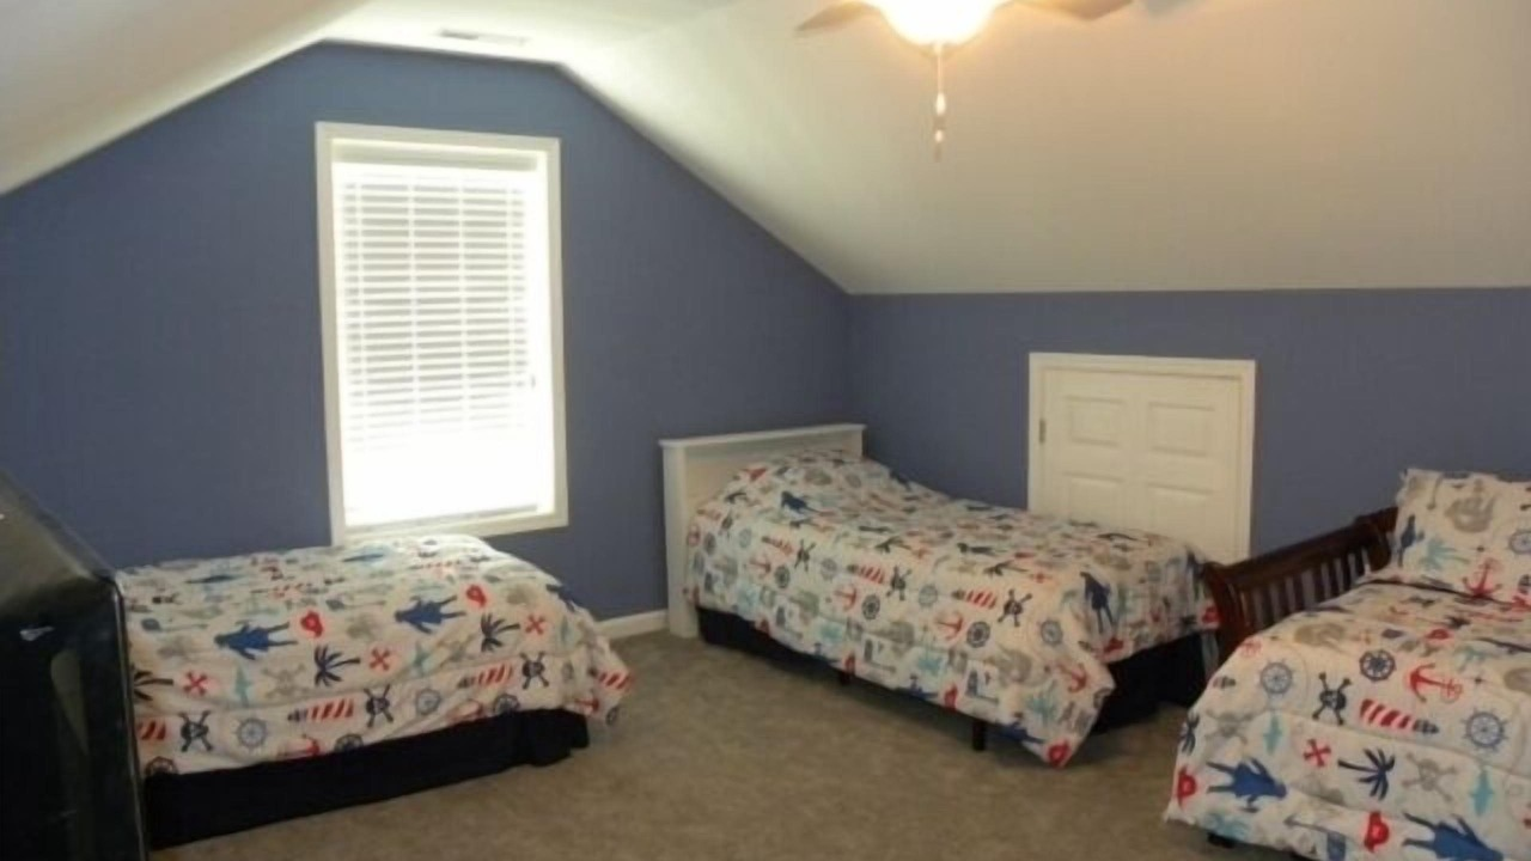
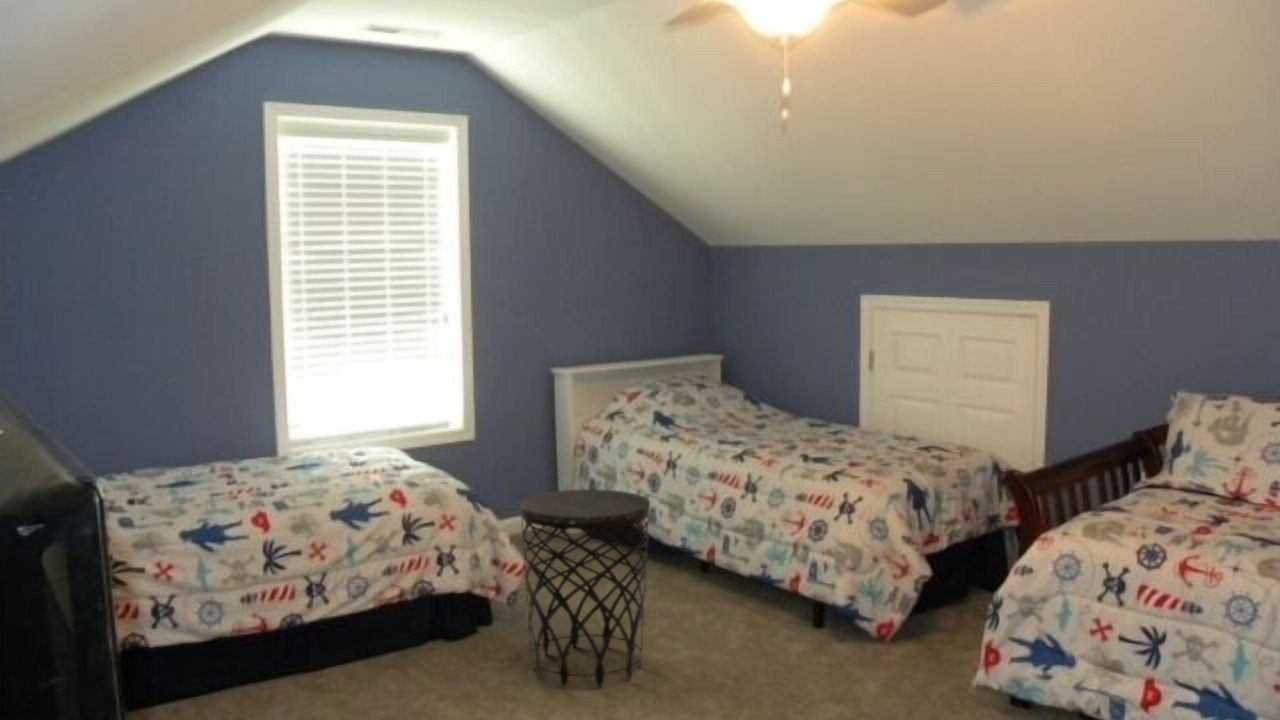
+ side table [519,488,651,689]
